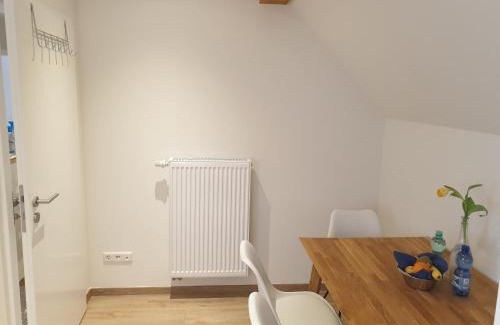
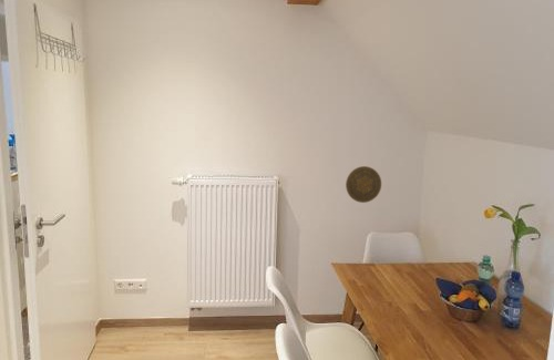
+ decorative plate [345,165,382,204]
